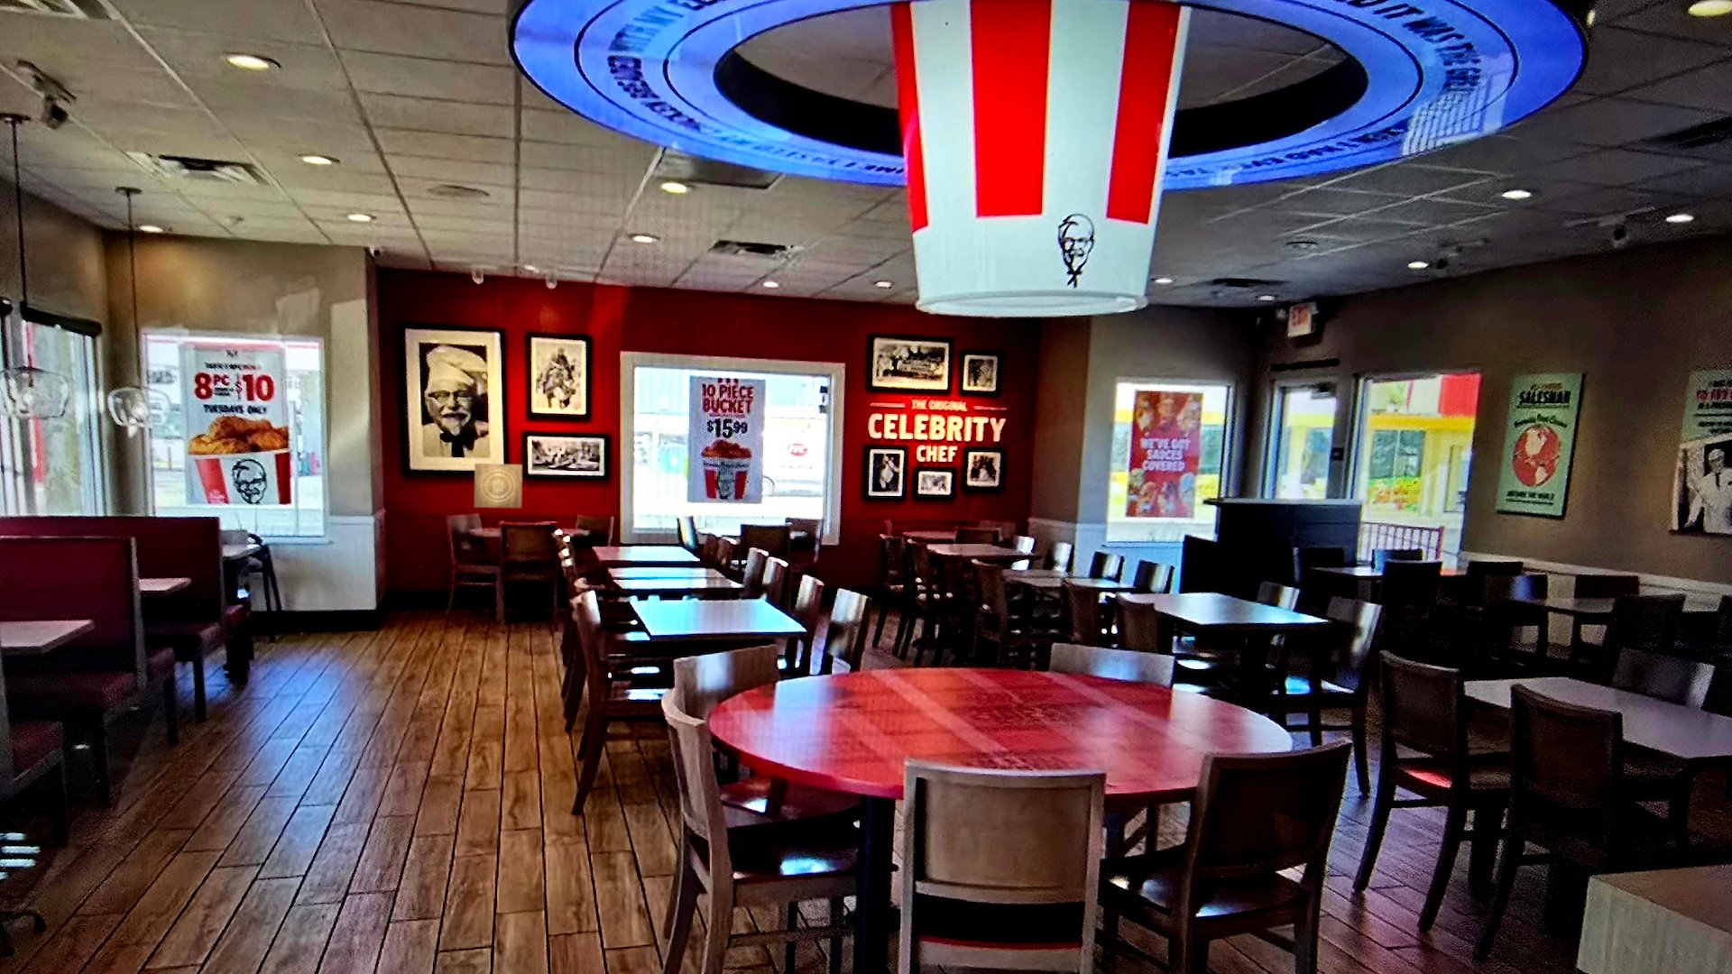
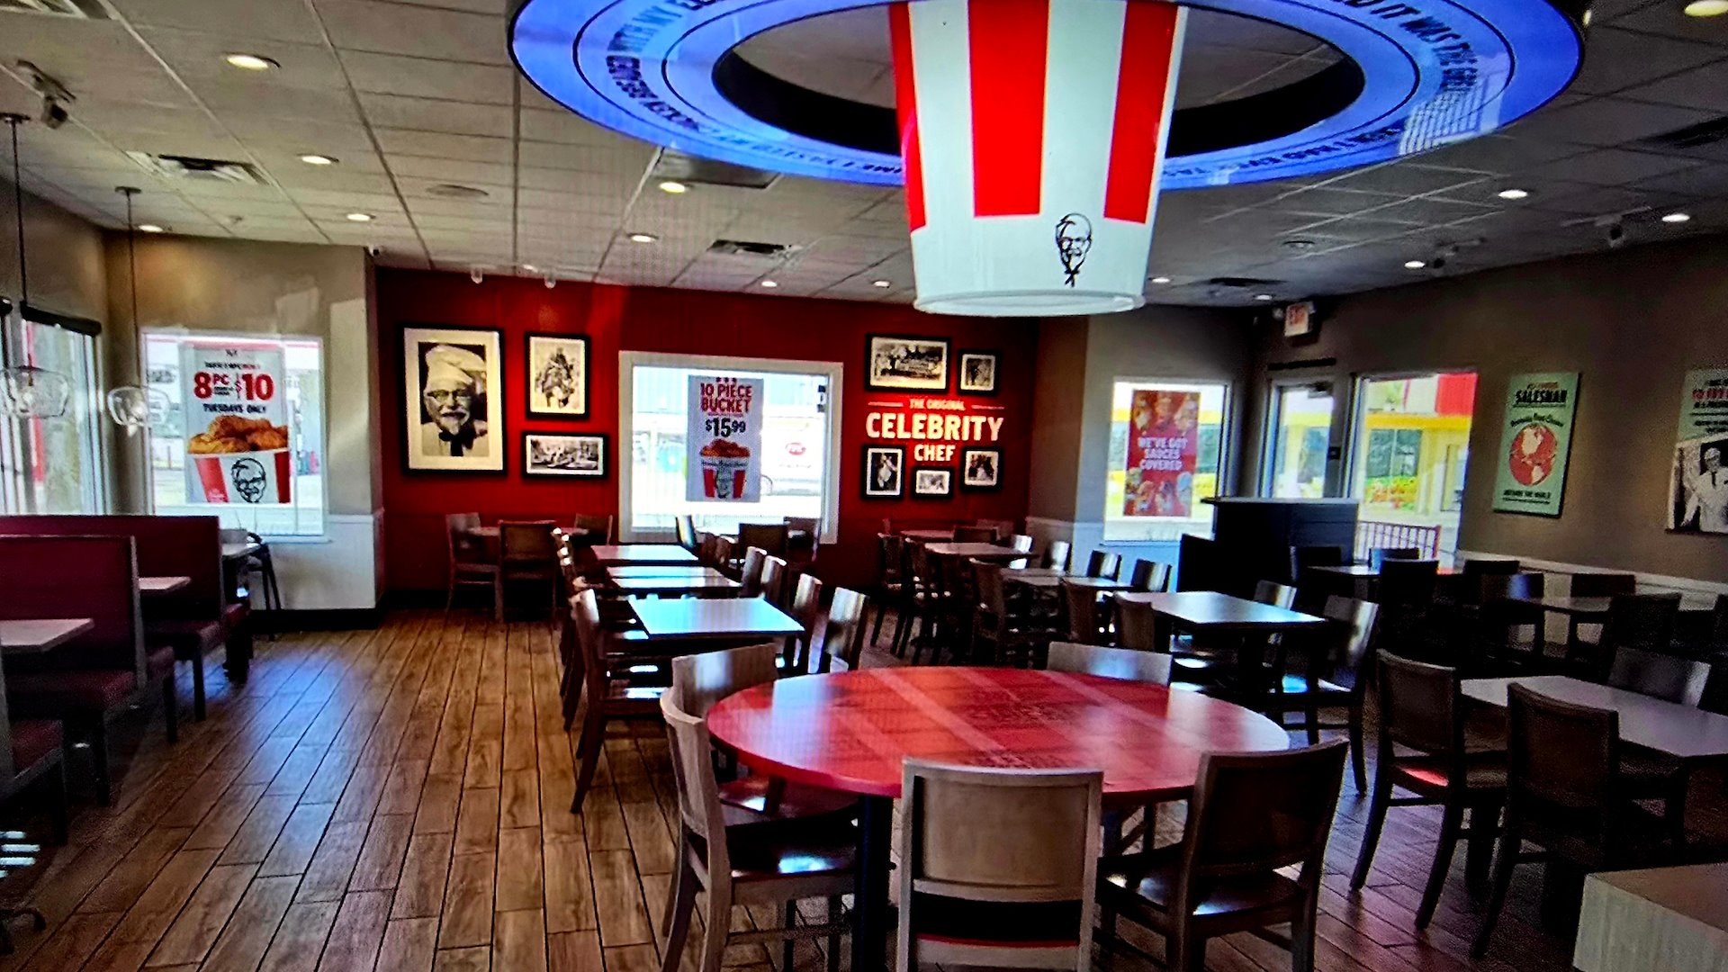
- wall art [473,463,523,509]
